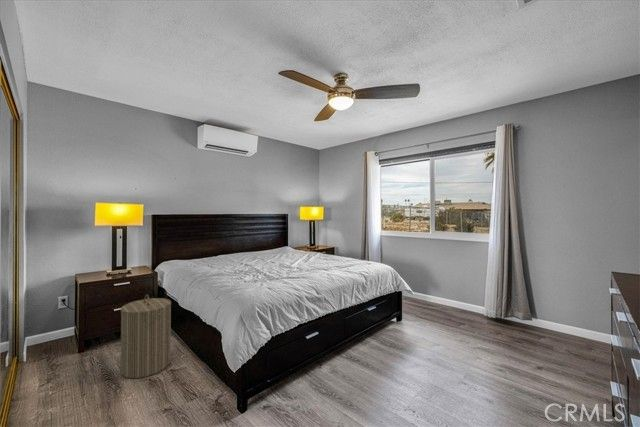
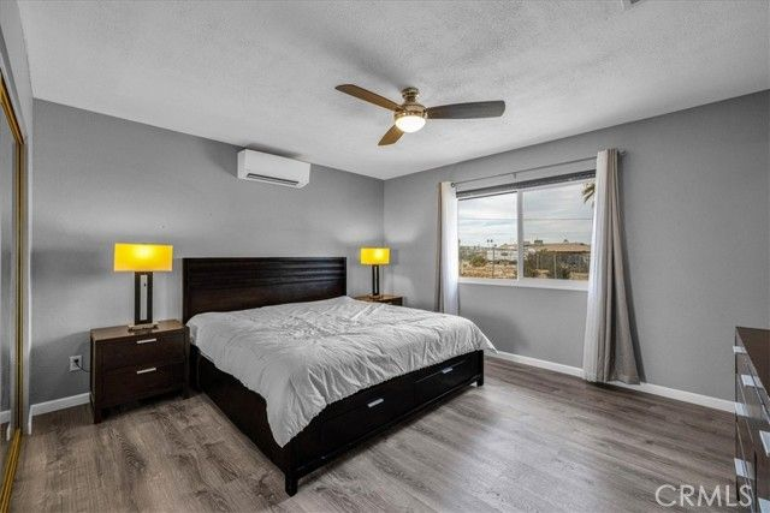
- laundry hamper [120,294,172,379]
